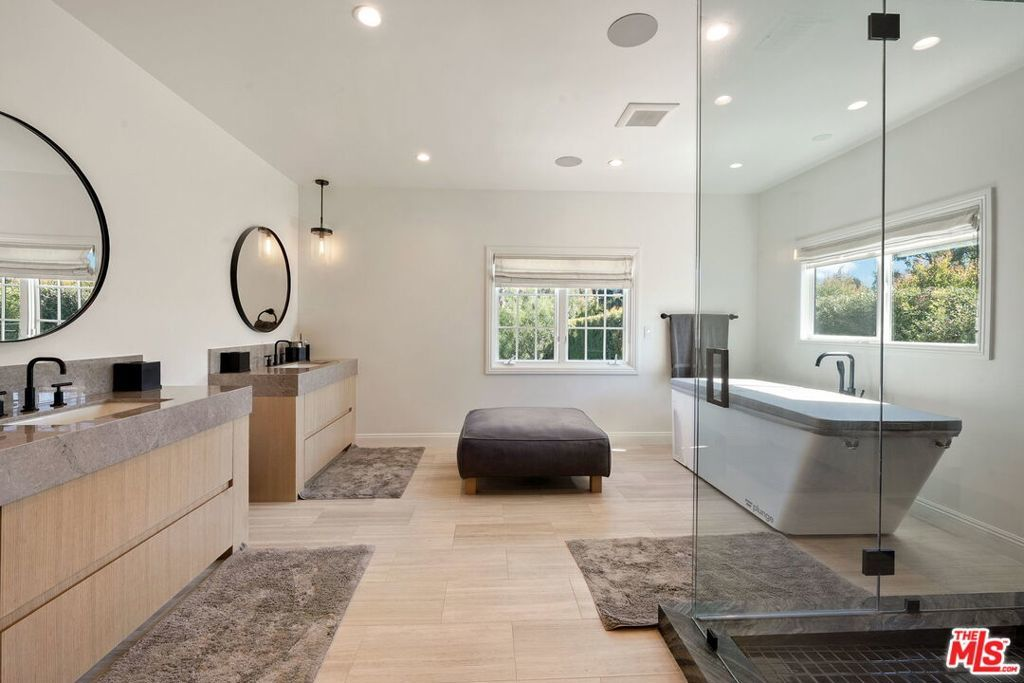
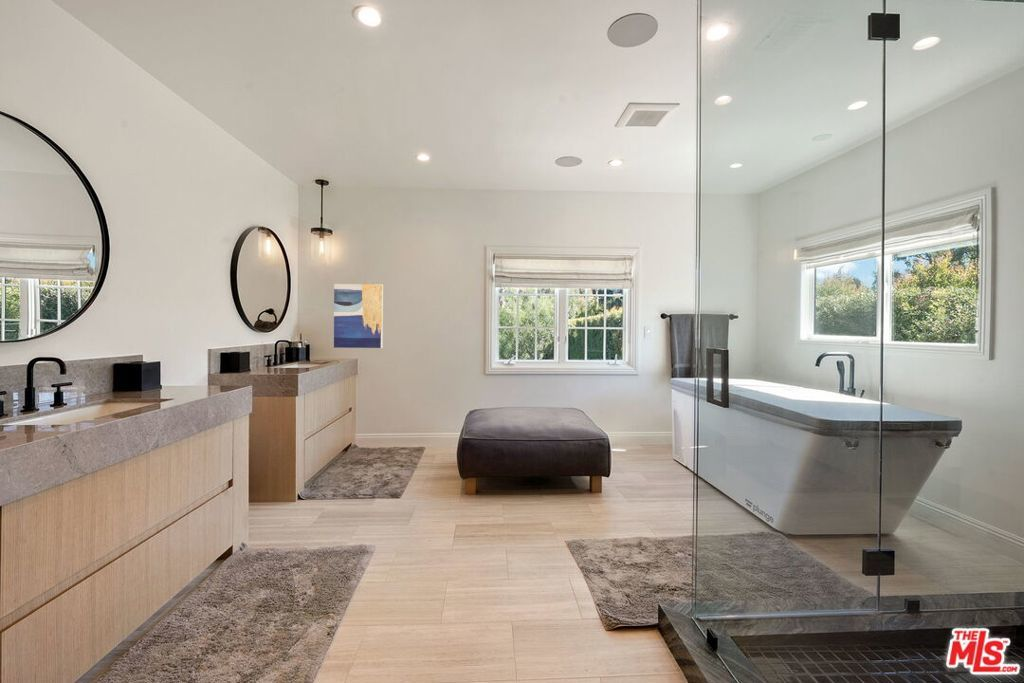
+ wall art [333,283,384,349]
